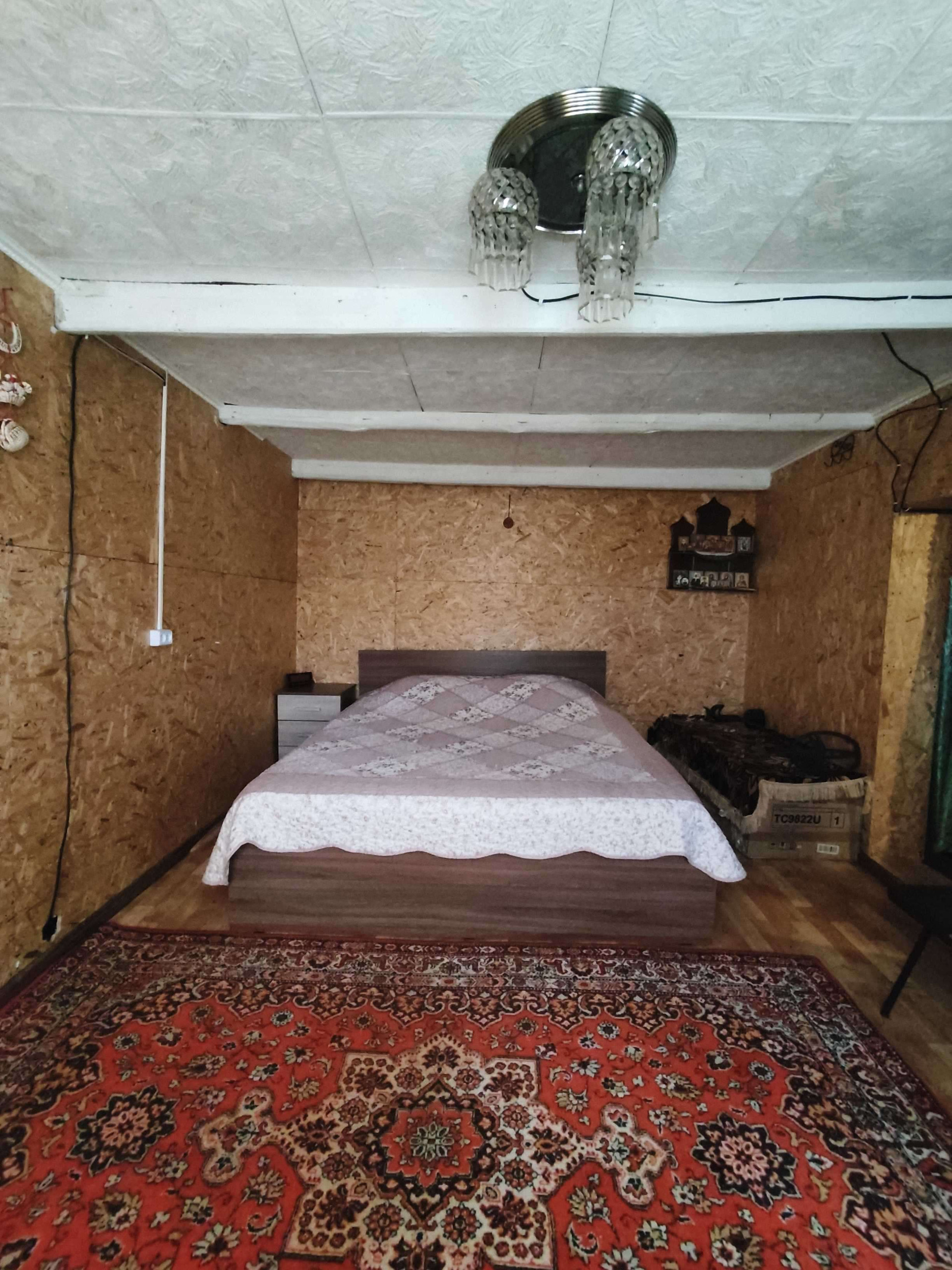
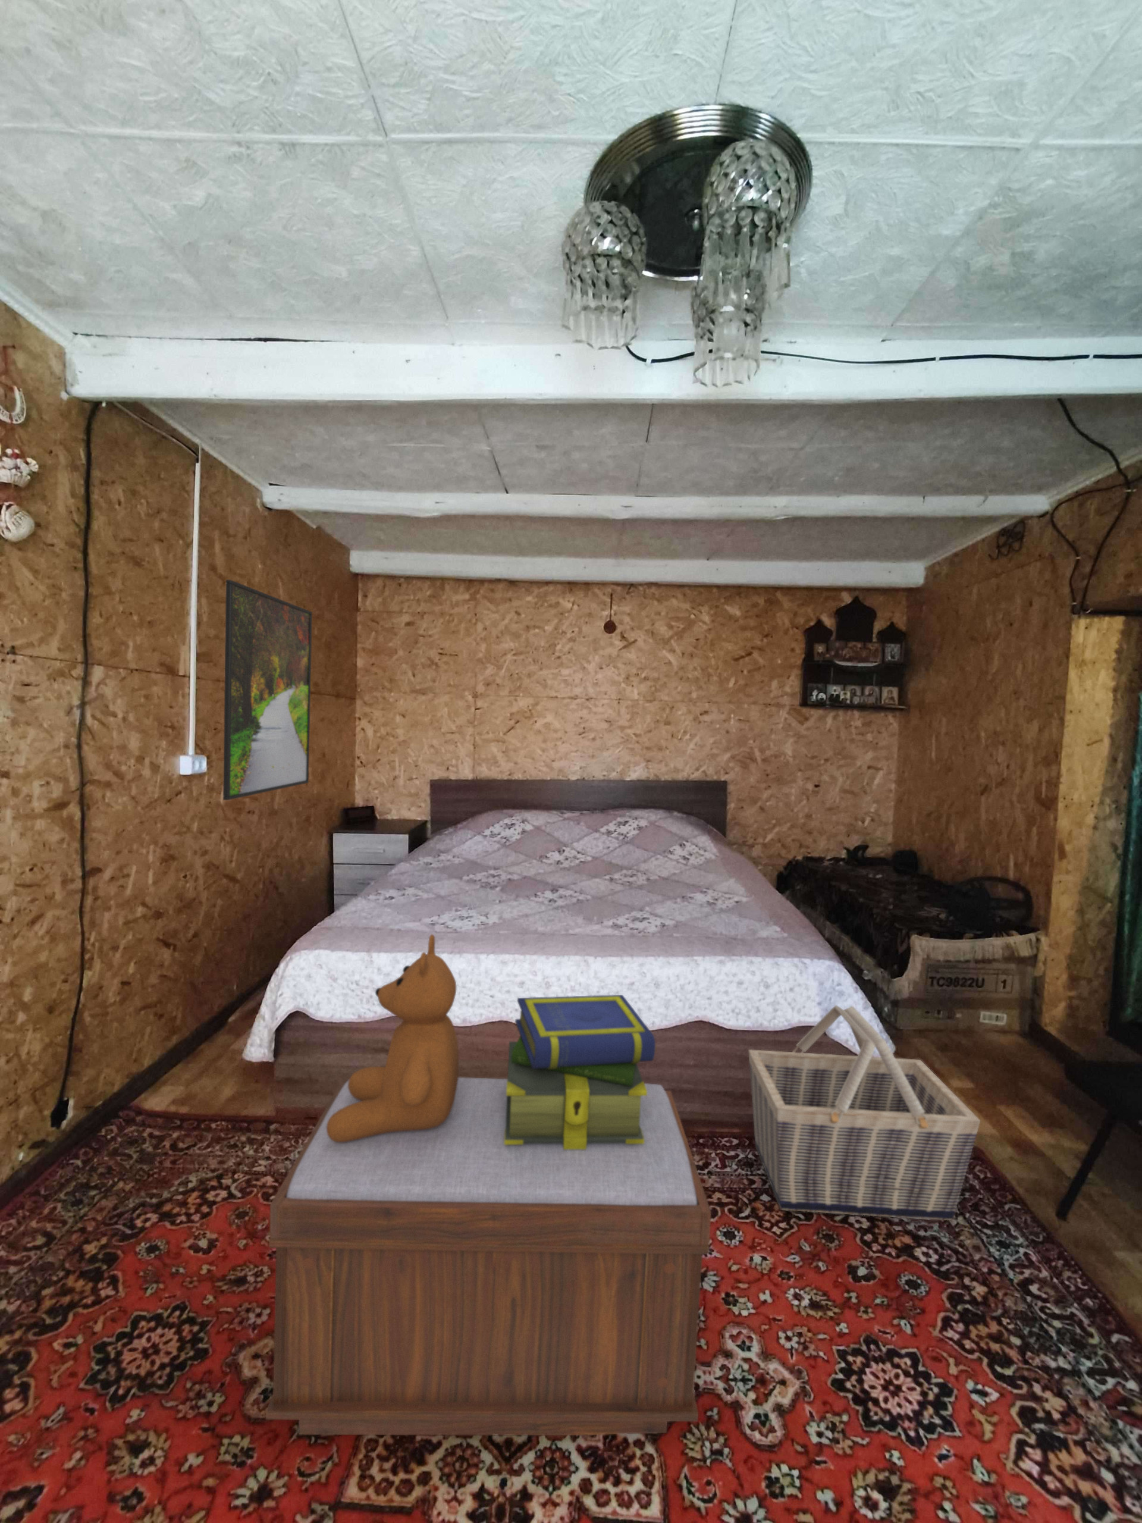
+ basket [747,1004,981,1221]
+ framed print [222,579,313,801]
+ teddy bear [326,934,459,1143]
+ stack of books [504,994,656,1149]
+ bench [265,1077,713,1437]
